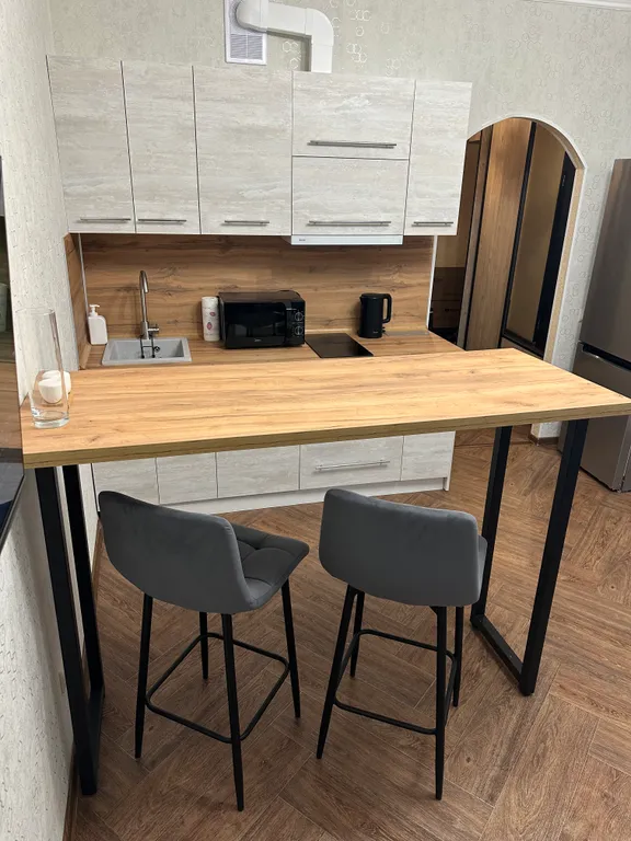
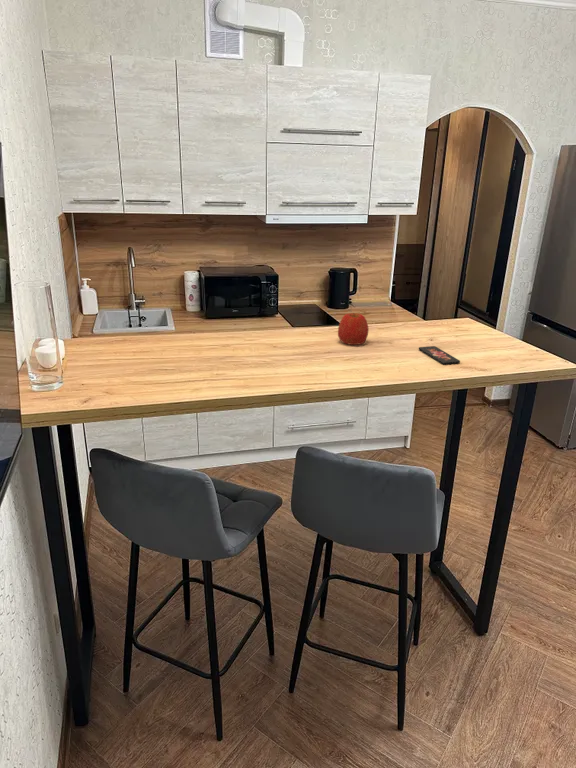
+ apple [337,312,370,346]
+ smartphone [418,345,461,365]
